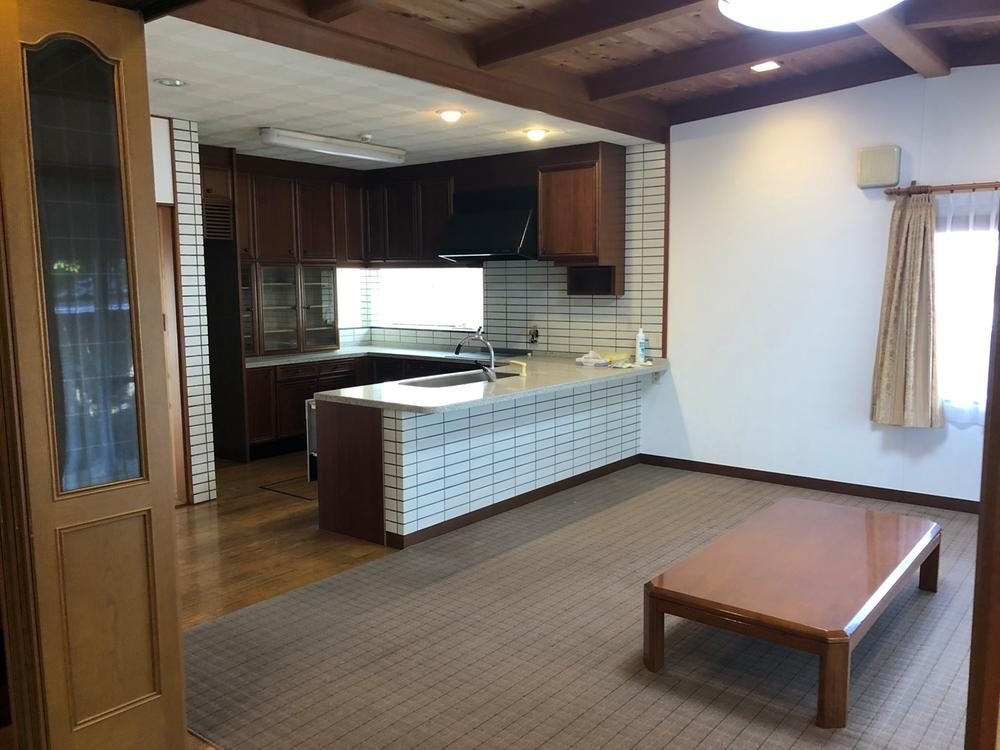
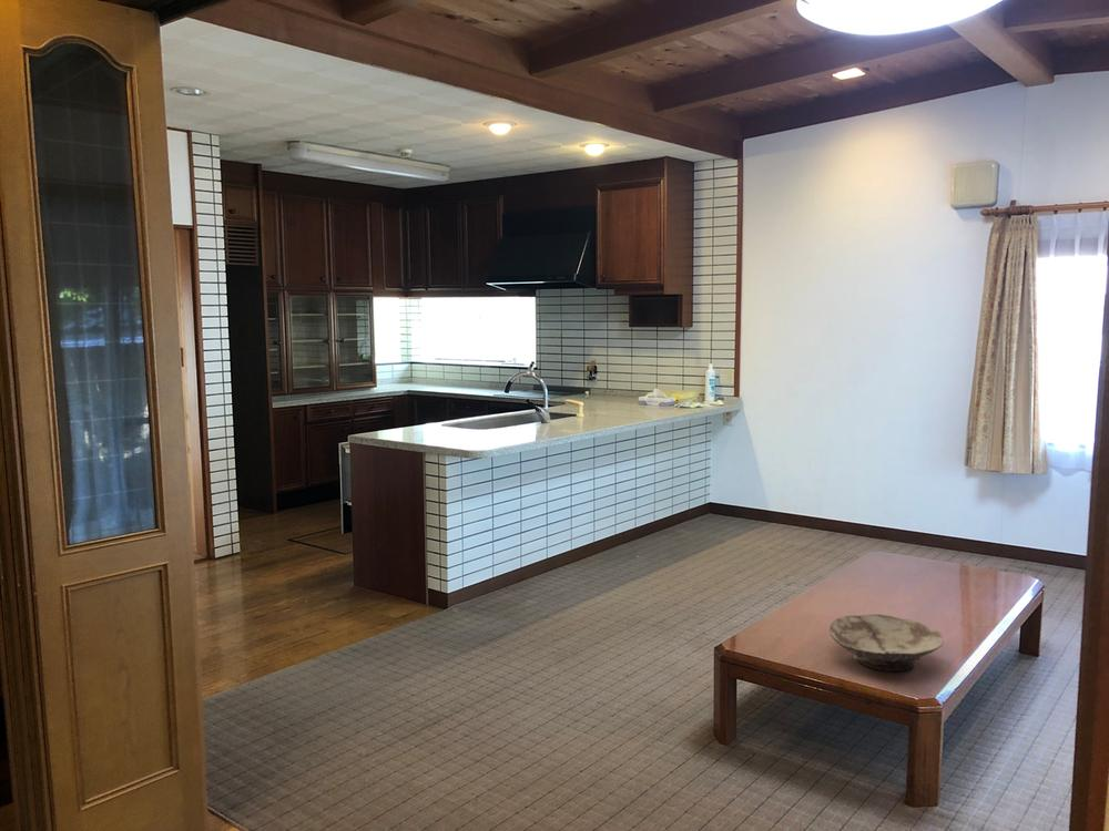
+ bowl [828,614,945,673]
